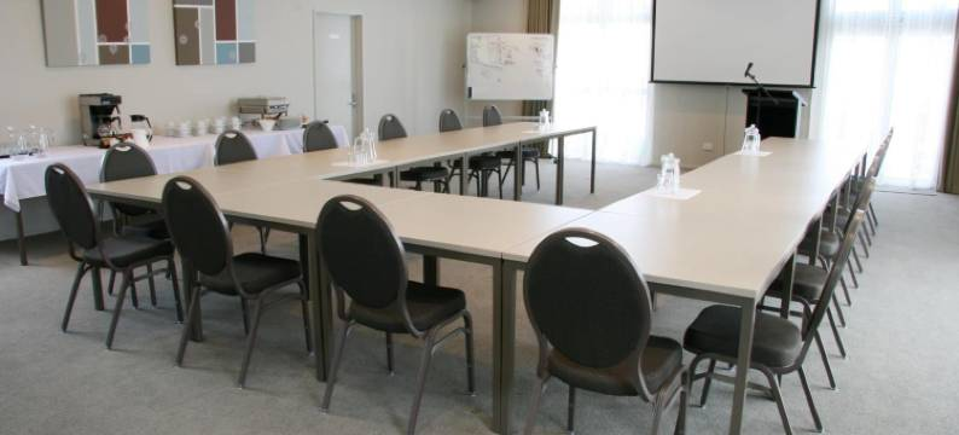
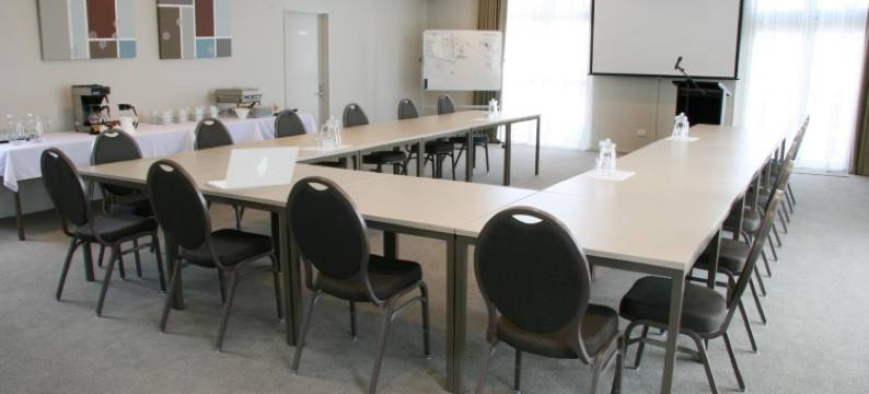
+ laptop [207,146,301,190]
